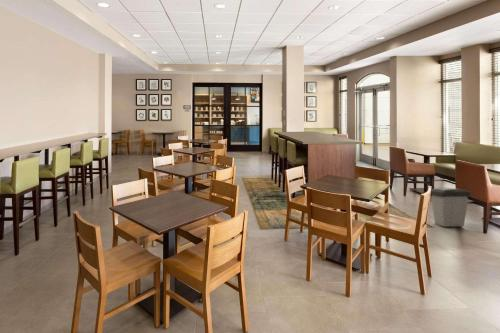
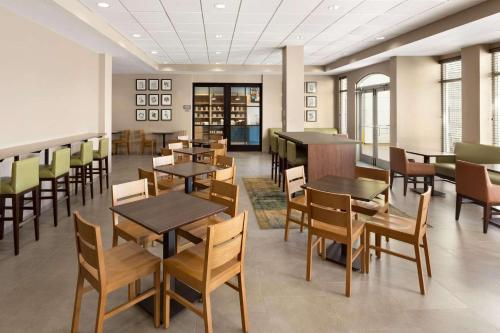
- trash can [430,187,472,228]
